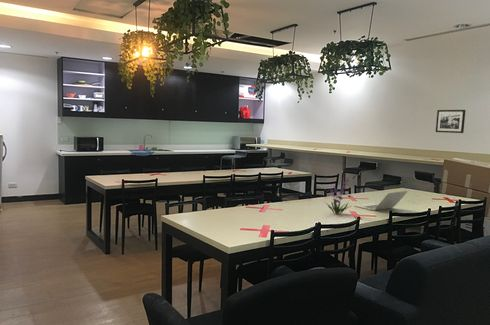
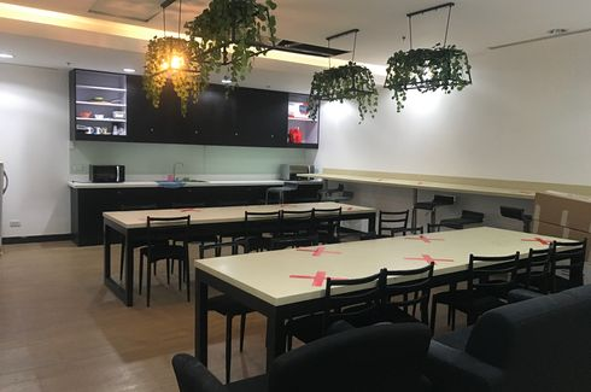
- laptop [354,190,408,211]
- plant [325,177,352,215]
- picture frame [435,109,466,134]
